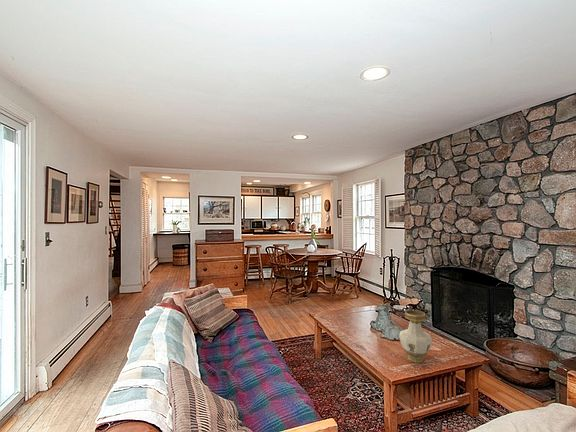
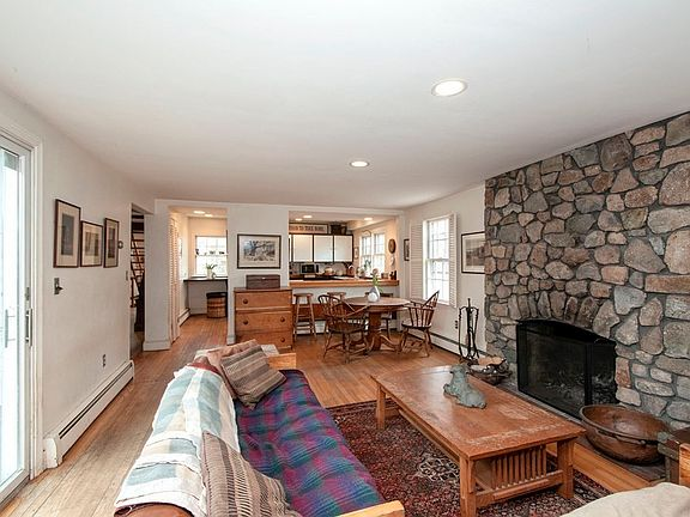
- vase [399,309,433,364]
